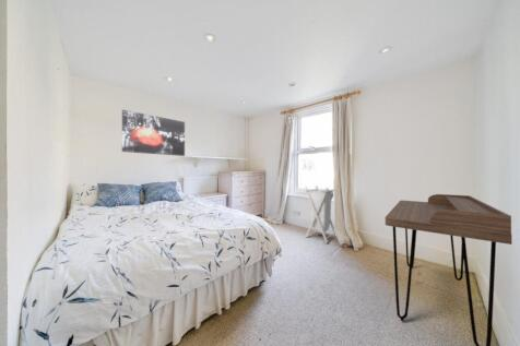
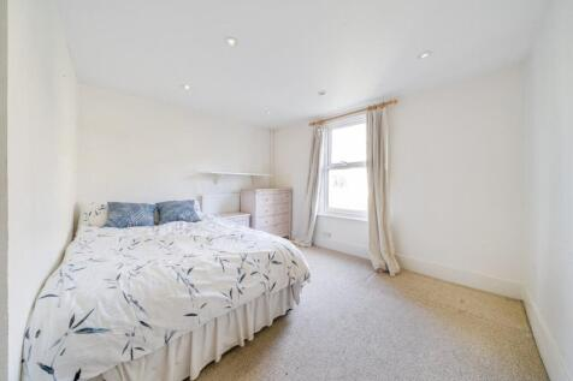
- desk [385,193,512,346]
- wall art [121,108,186,157]
- laundry hamper [304,184,338,244]
